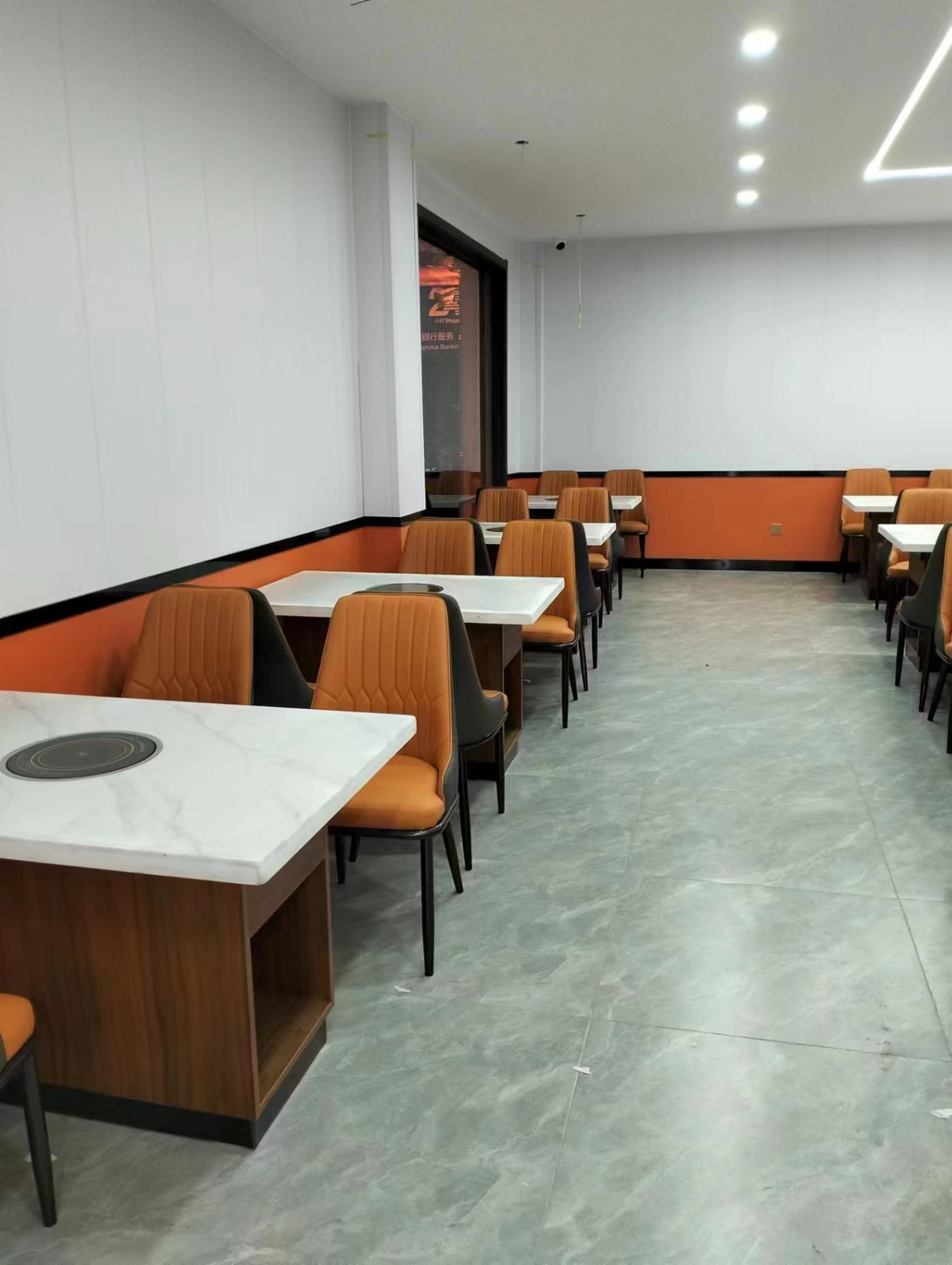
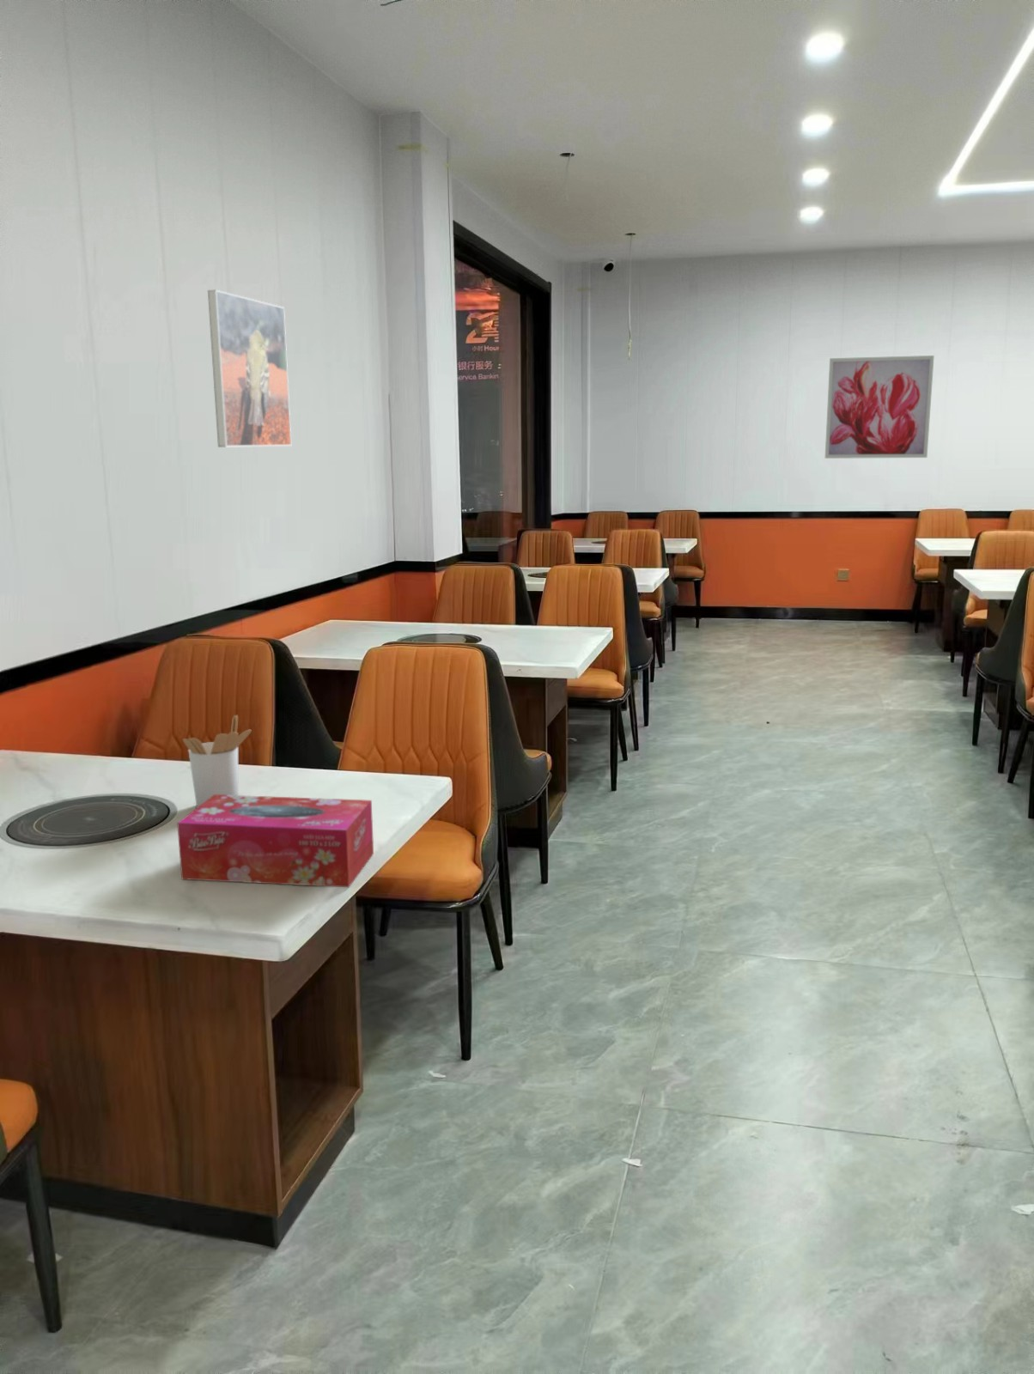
+ wall art [824,355,935,459]
+ tissue box [176,794,375,888]
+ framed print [207,289,292,449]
+ utensil holder [182,715,252,808]
